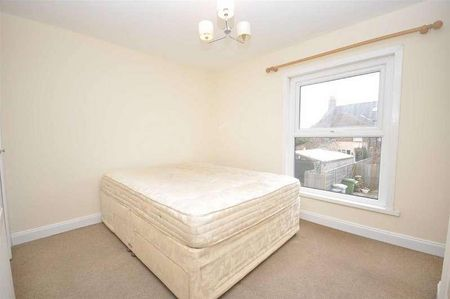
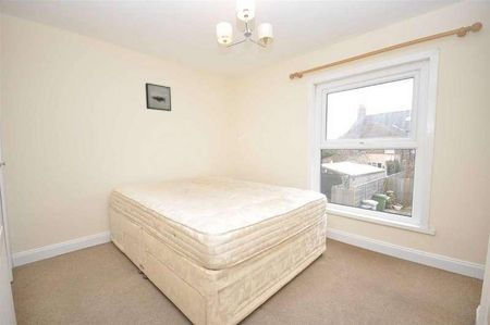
+ wall art [145,82,172,112]
